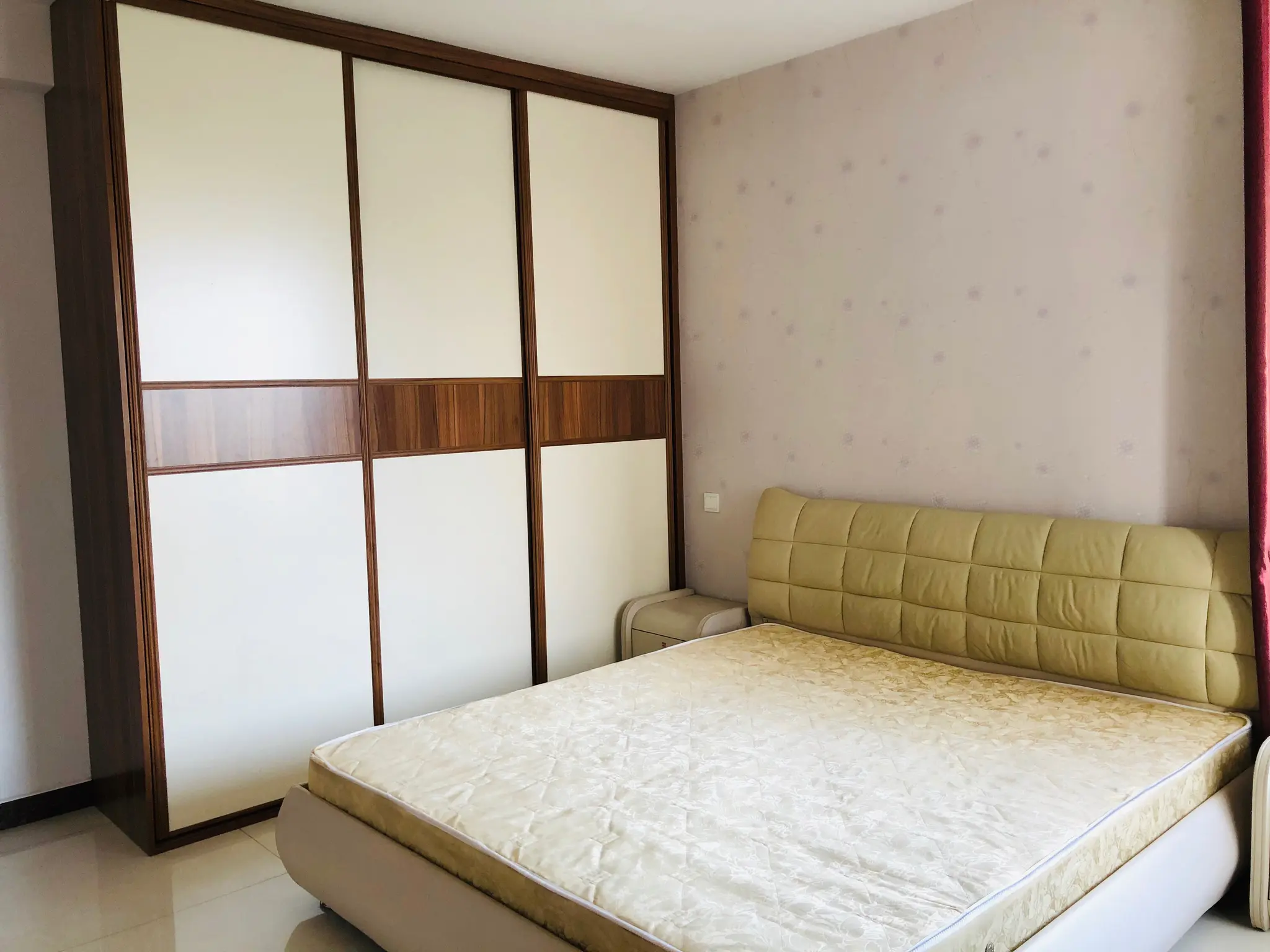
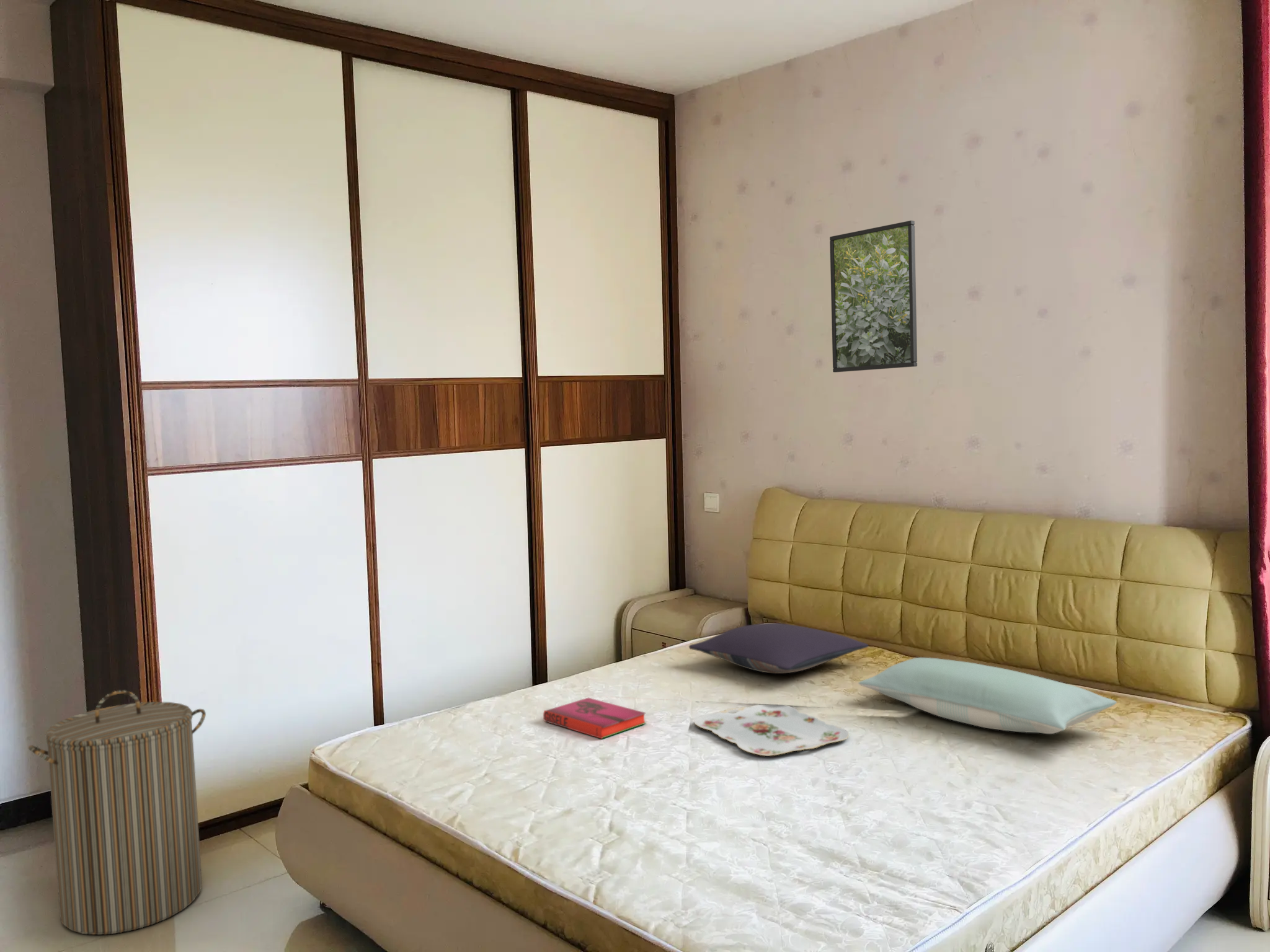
+ hardback book [543,697,647,739]
+ pillow [688,622,869,674]
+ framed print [829,220,918,373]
+ laundry hamper [28,690,206,935]
+ pillow [858,657,1117,734]
+ serving tray [693,704,850,757]
